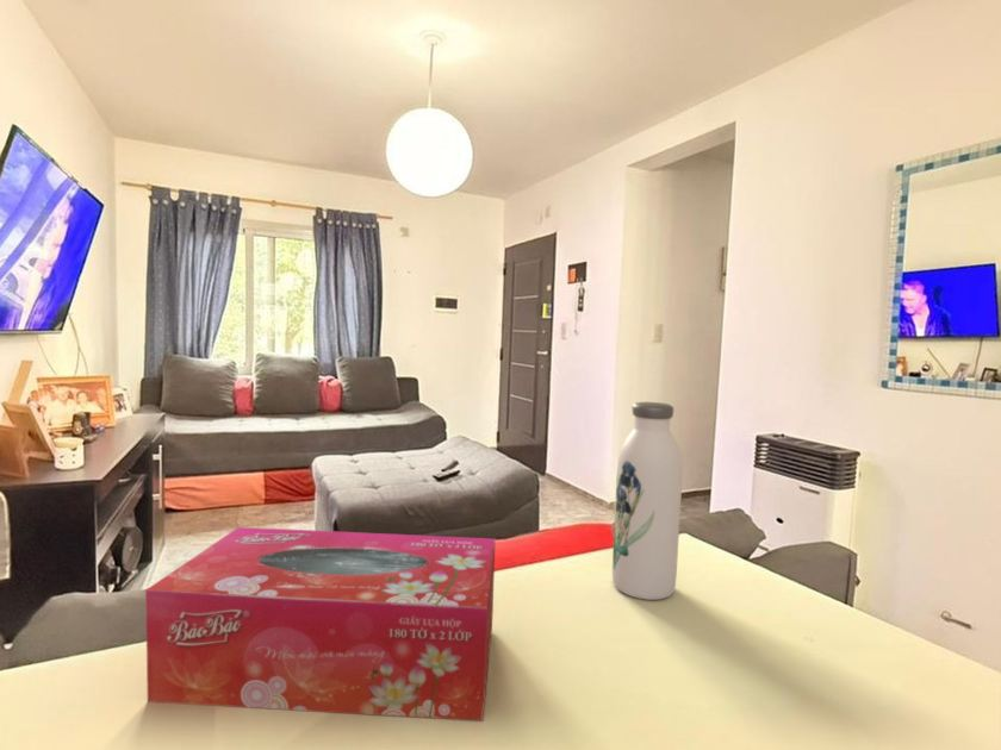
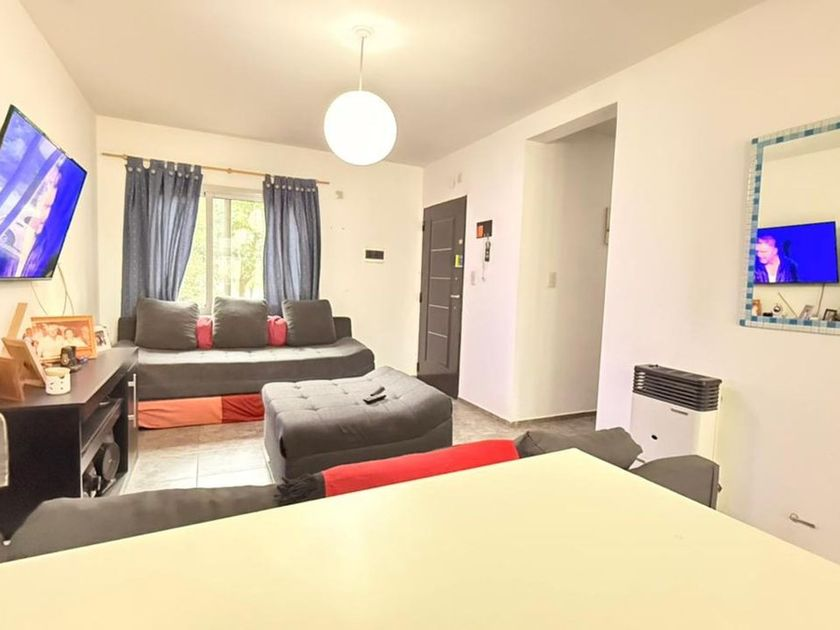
- water bottle [611,401,683,601]
- tissue box [144,526,497,723]
